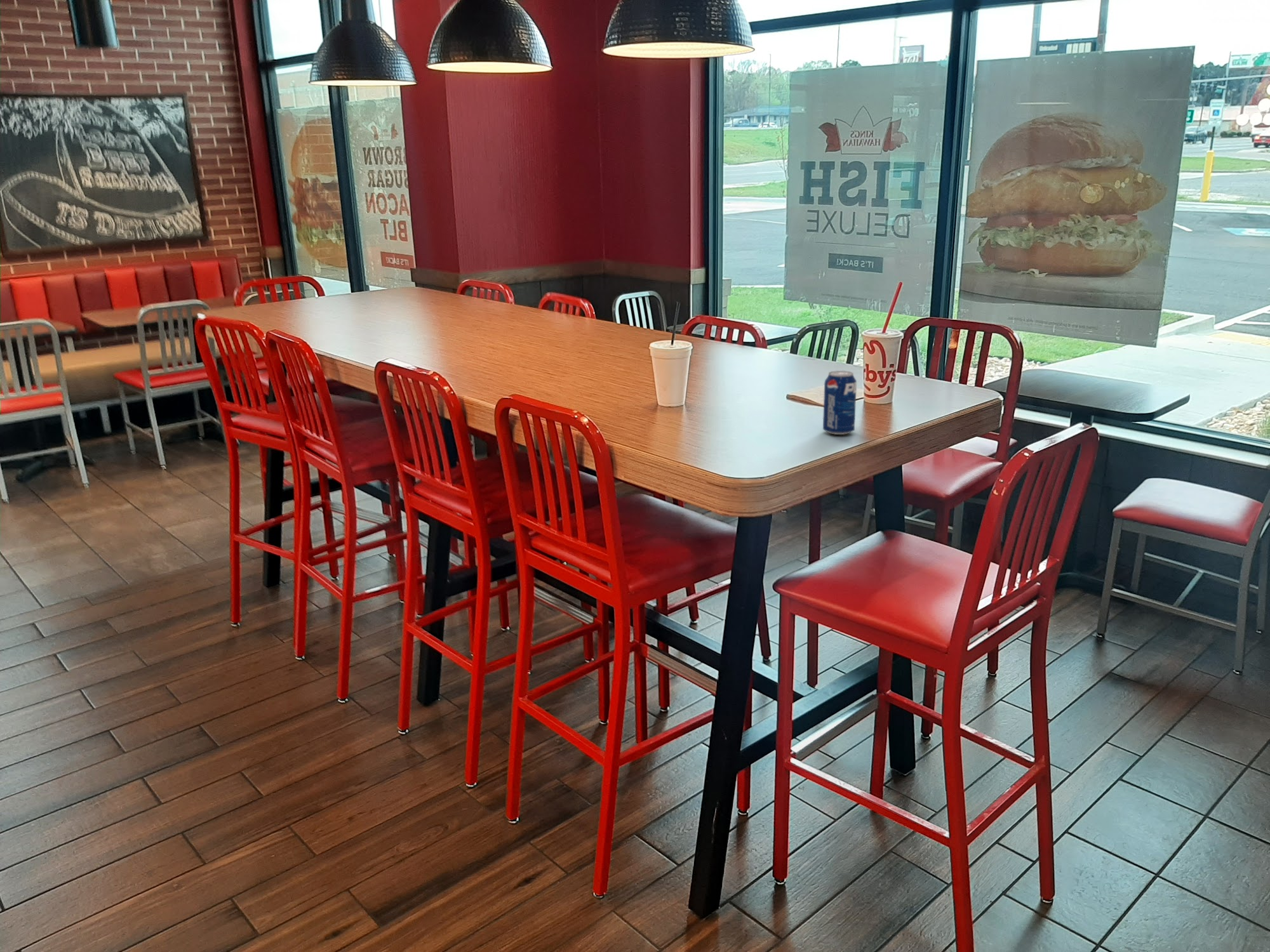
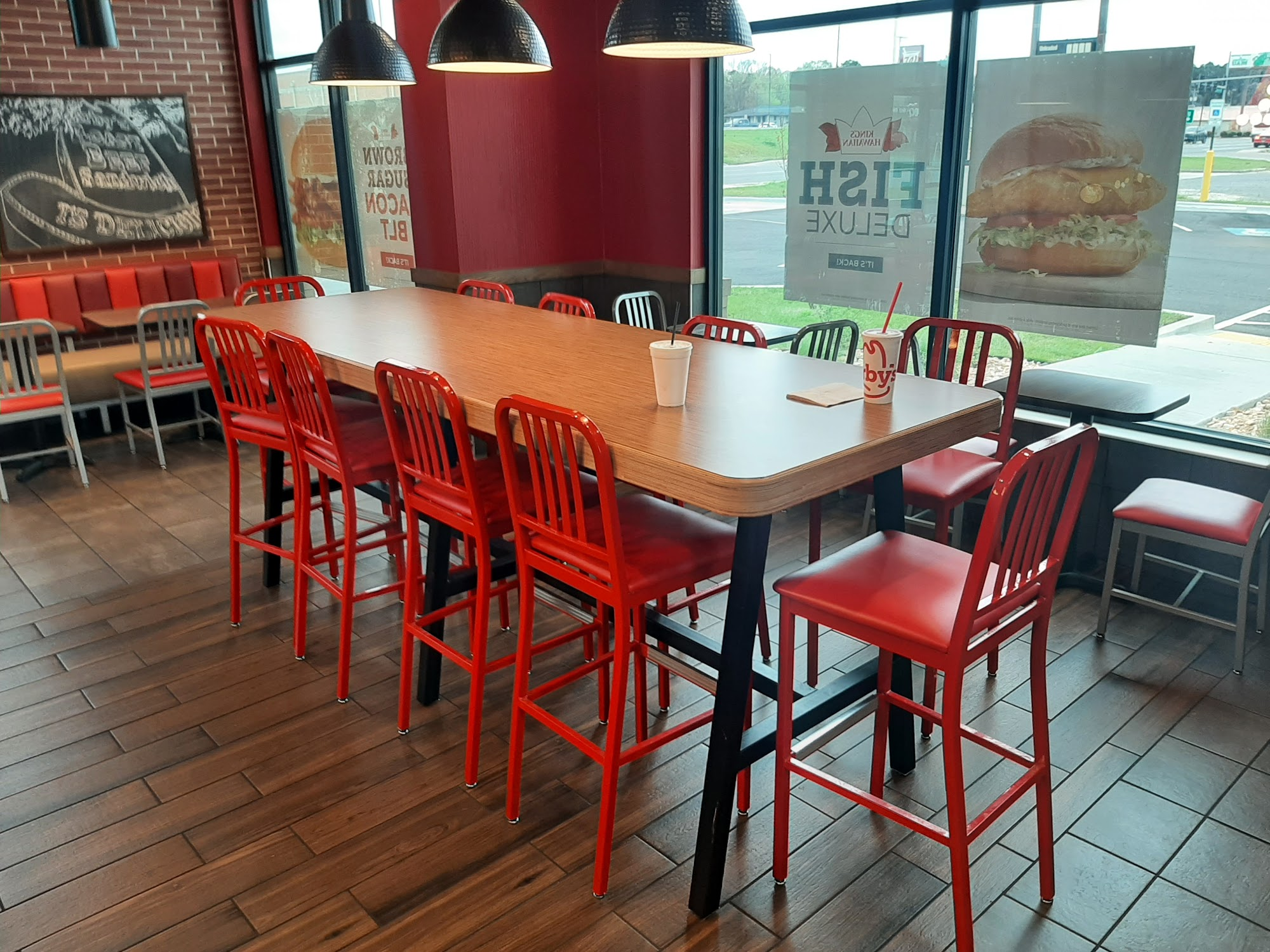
- beverage can [822,370,857,435]
